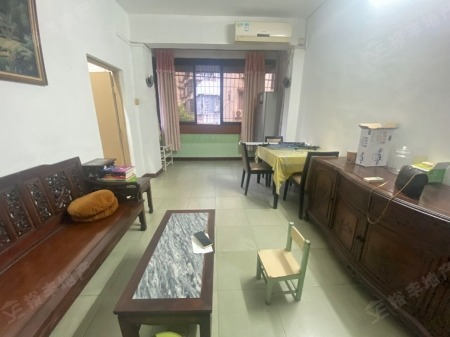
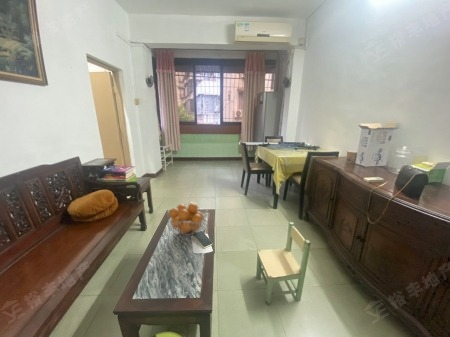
+ fruit basket [166,201,208,237]
